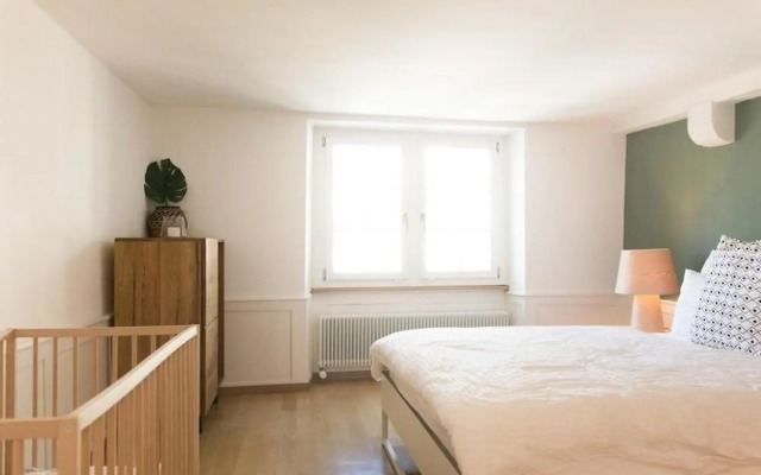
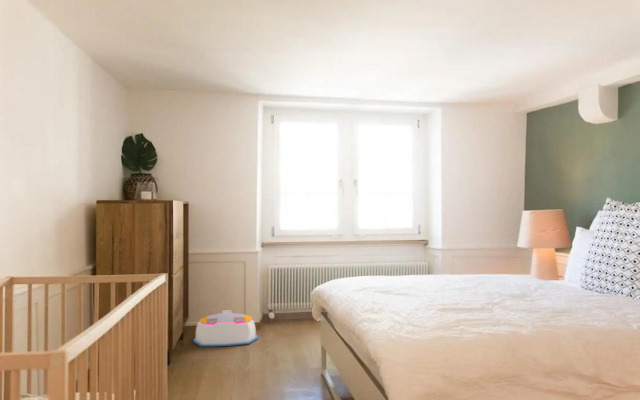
+ storage bin [192,310,259,347]
